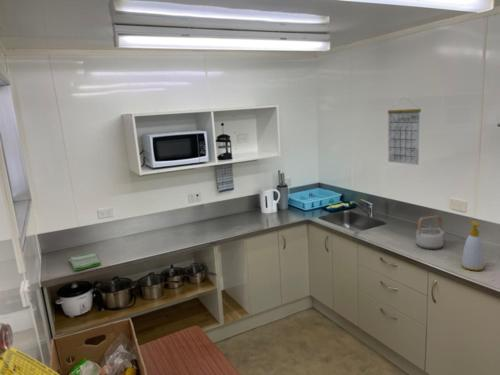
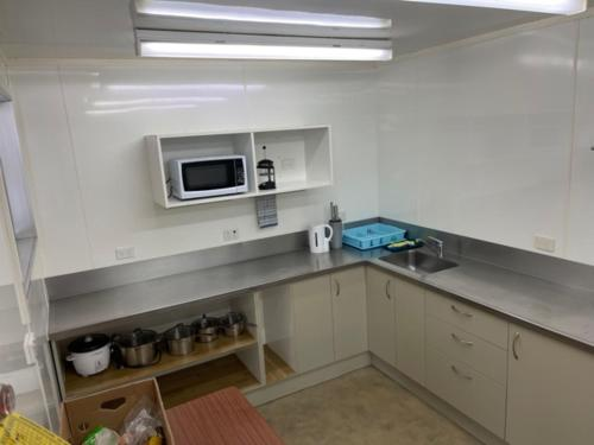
- teapot [415,214,447,250]
- dish towel [68,251,102,272]
- calendar [387,97,422,166]
- soap bottle [460,220,485,272]
